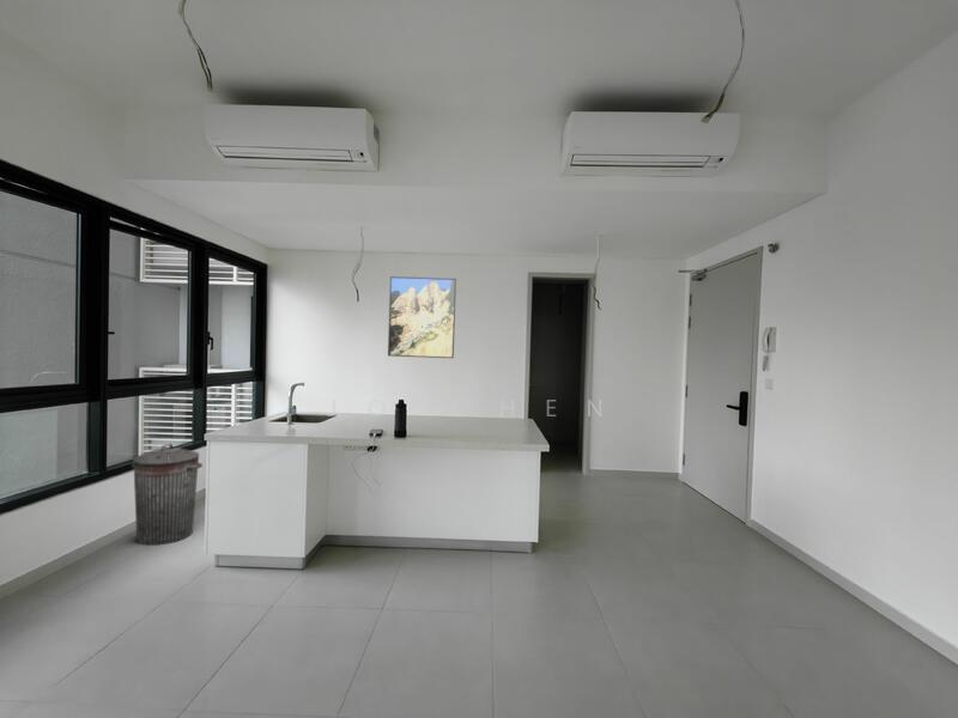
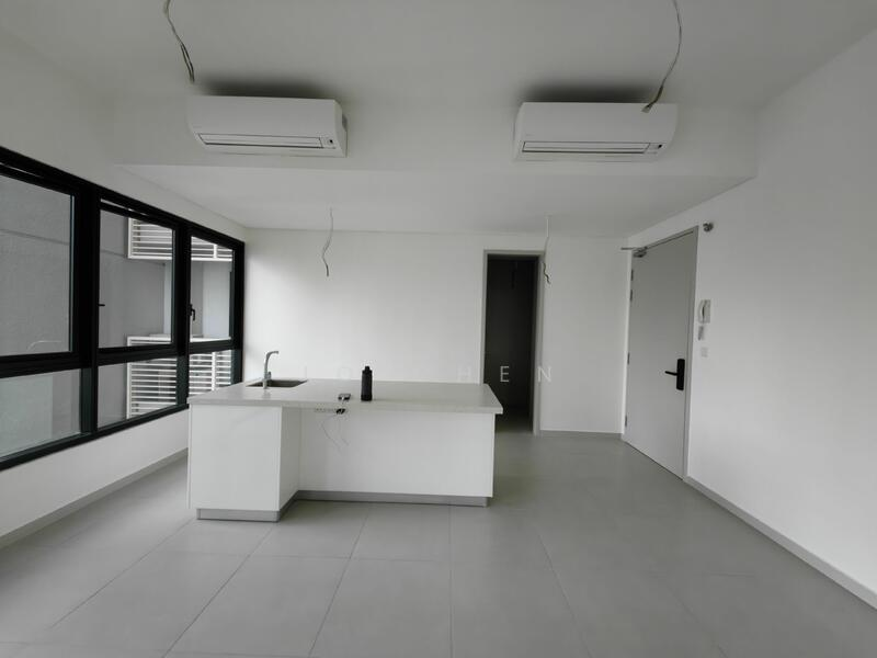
- trash can [131,443,204,547]
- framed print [387,275,457,359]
